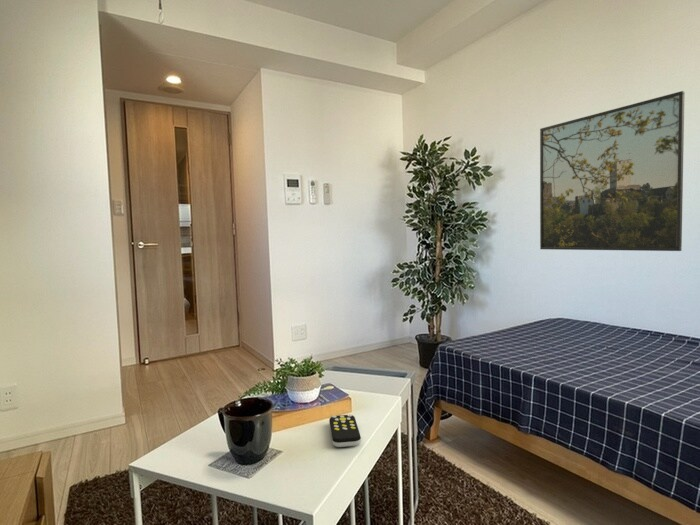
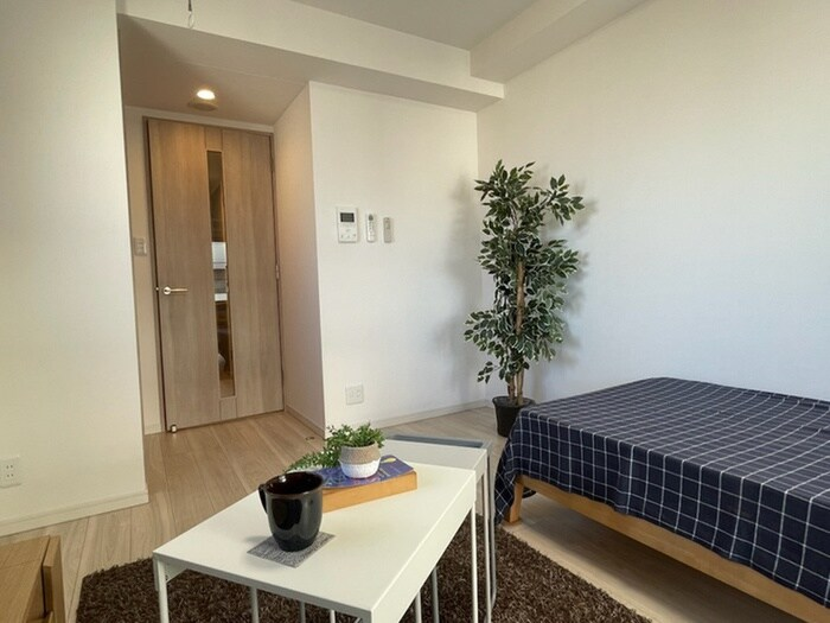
- remote control [328,413,362,448]
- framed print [539,90,686,252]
